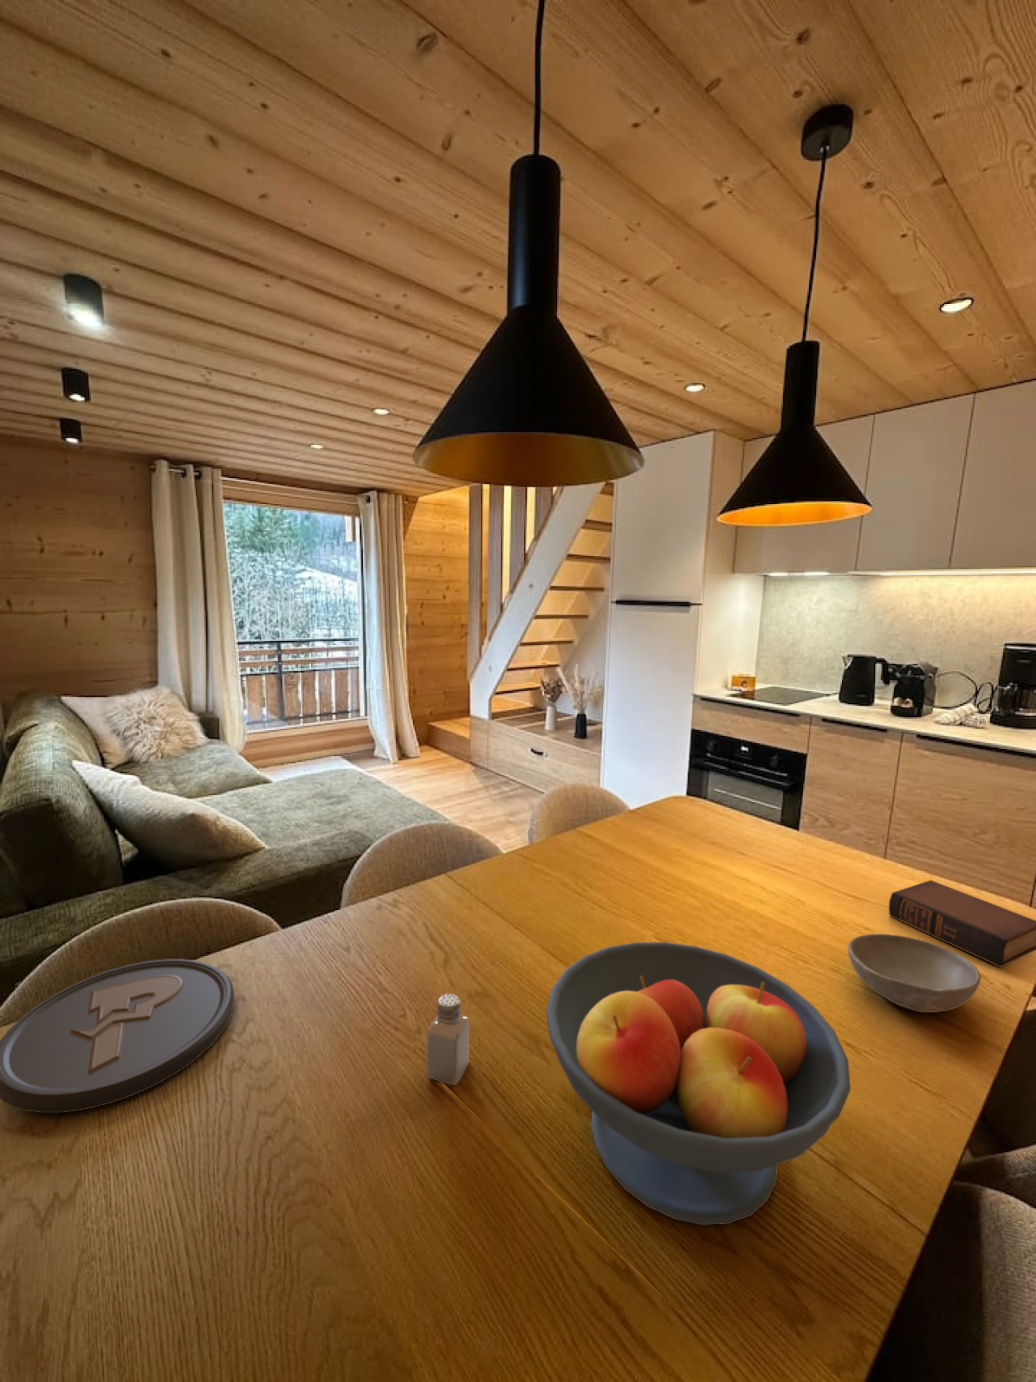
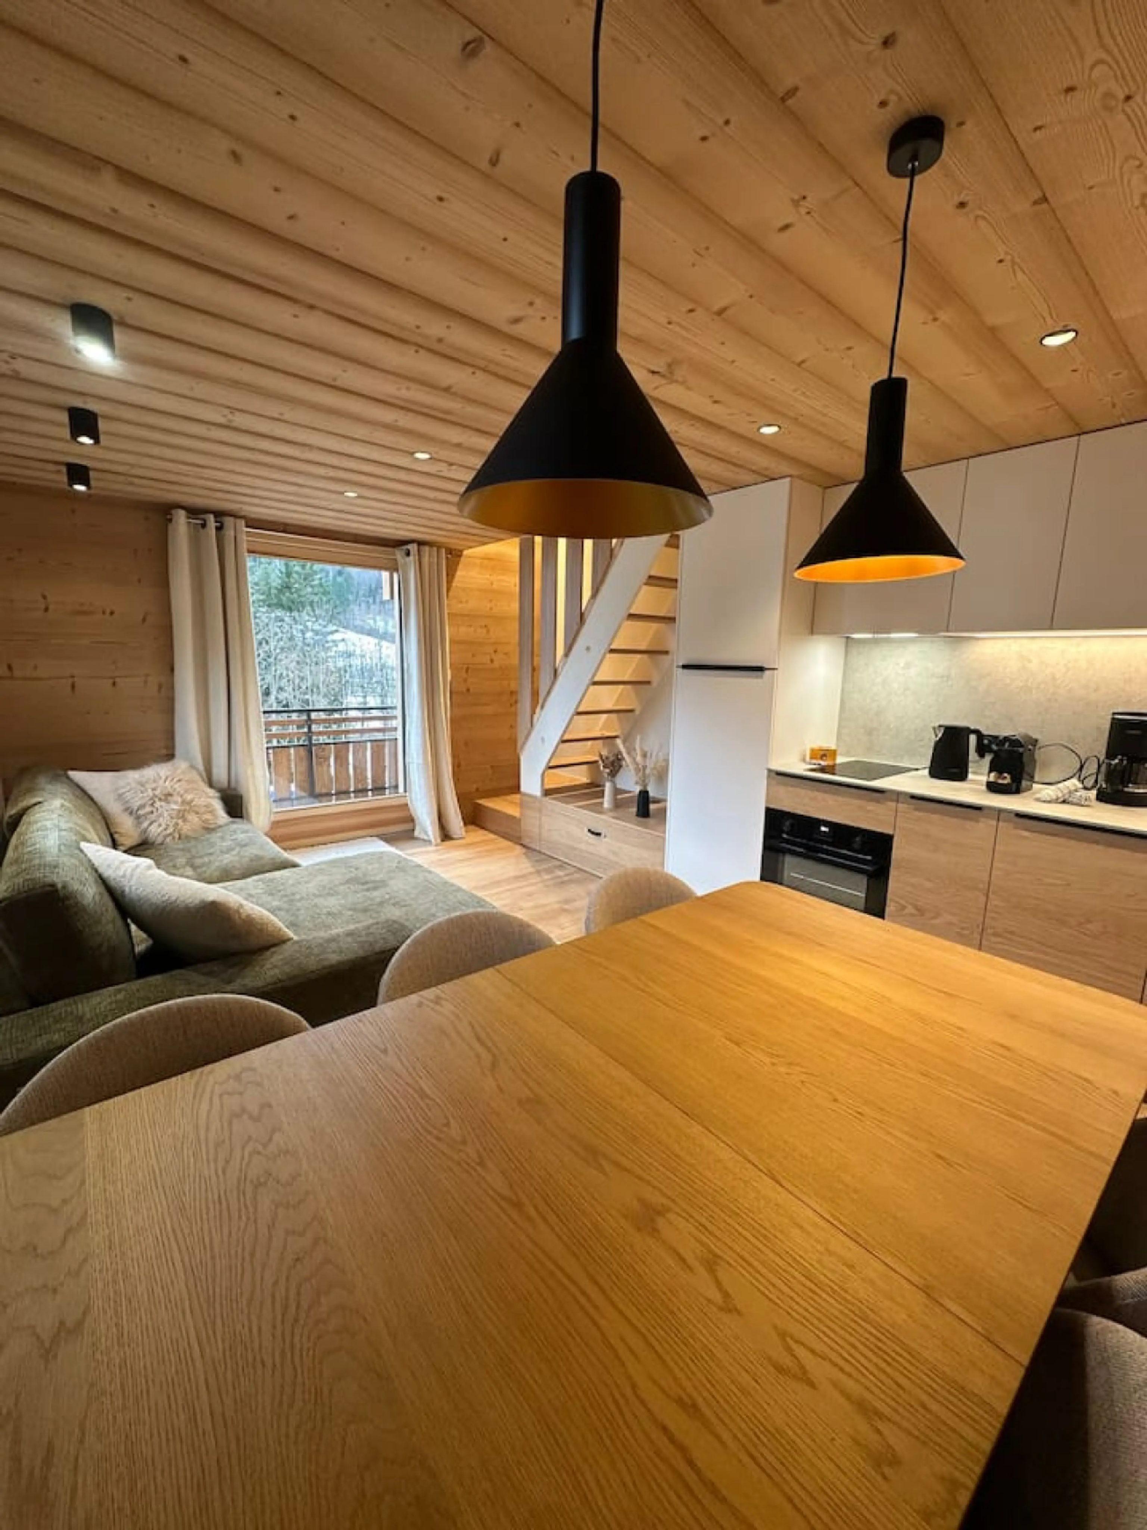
- saltshaker [427,993,470,1086]
- book [888,880,1036,968]
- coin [0,958,235,1113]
- fruit bowl [546,942,851,1225]
- soup bowl [848,933,982,1013]
